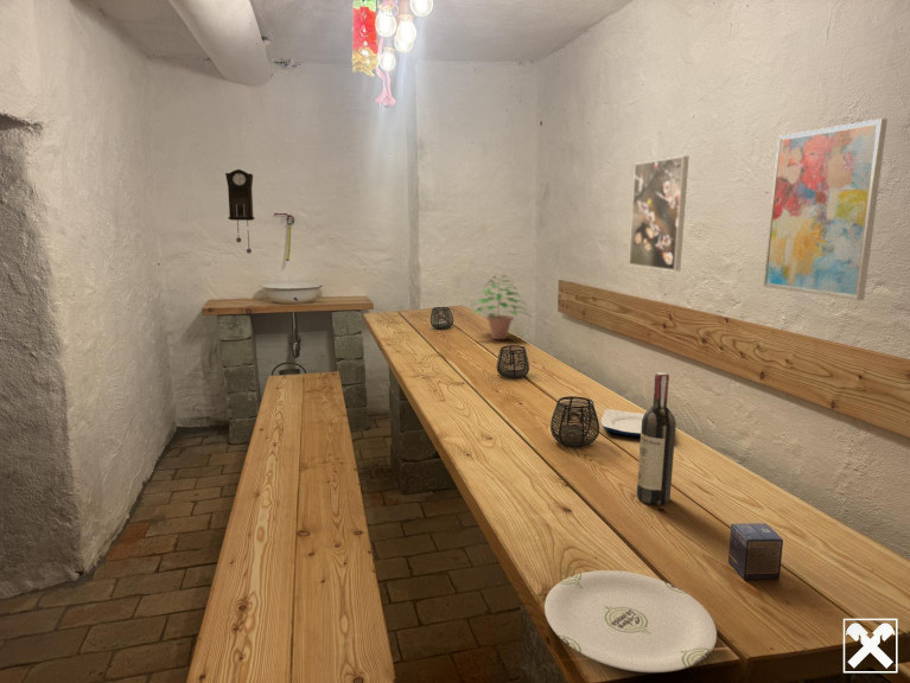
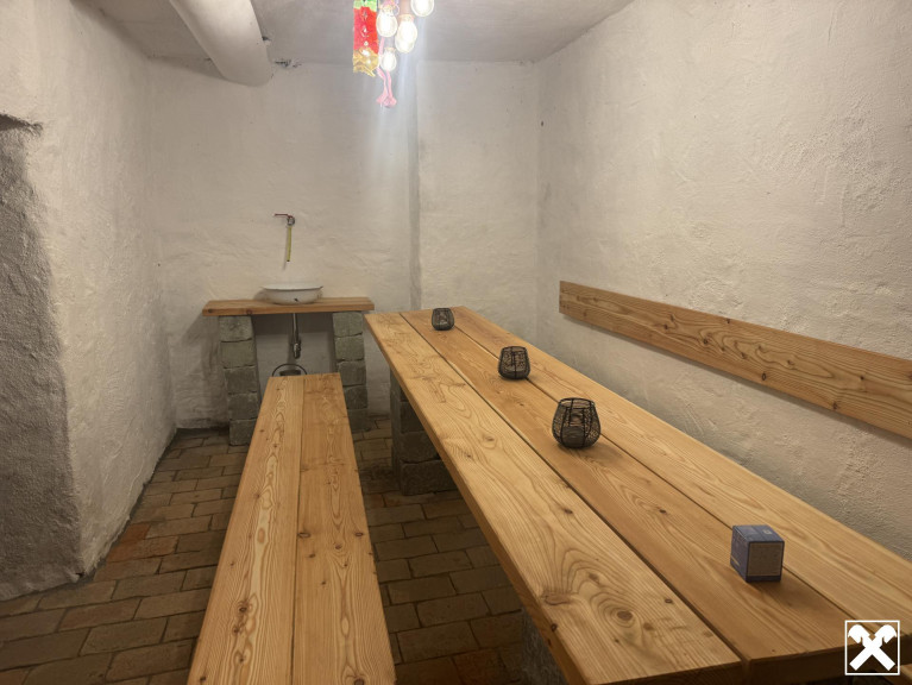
- wine bottle [636,371,677,506]
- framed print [628,155,689,272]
- pendulum clock [224,168,256,255]
- plate [600,408,645,438]
- wall art [763,117,889,301]
- potted plant [469,274,532,340]
- plate [543,569,718,674]
